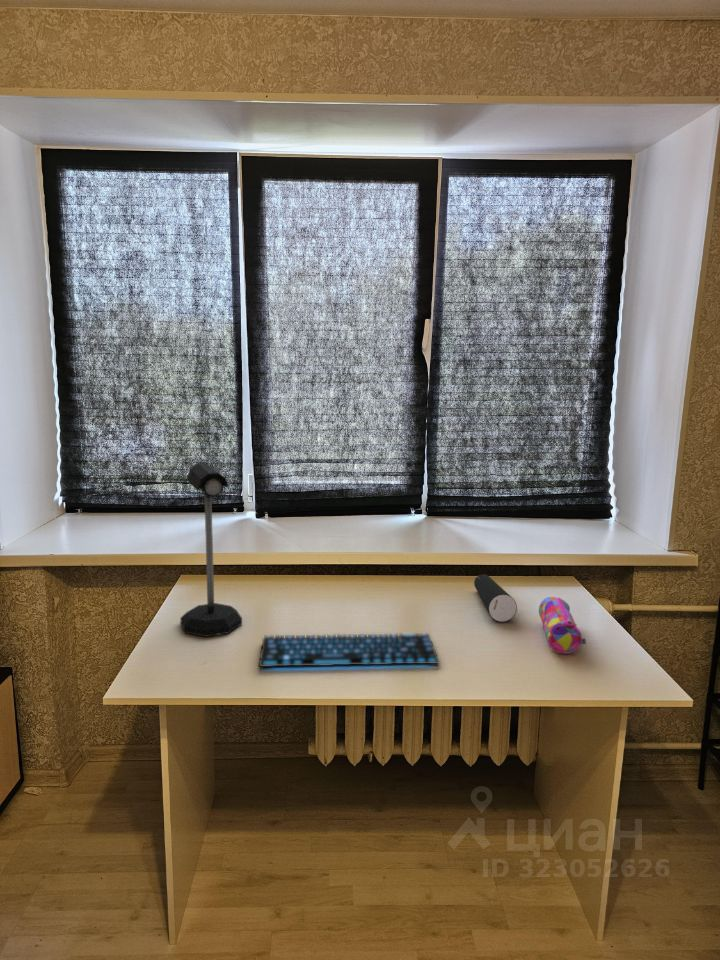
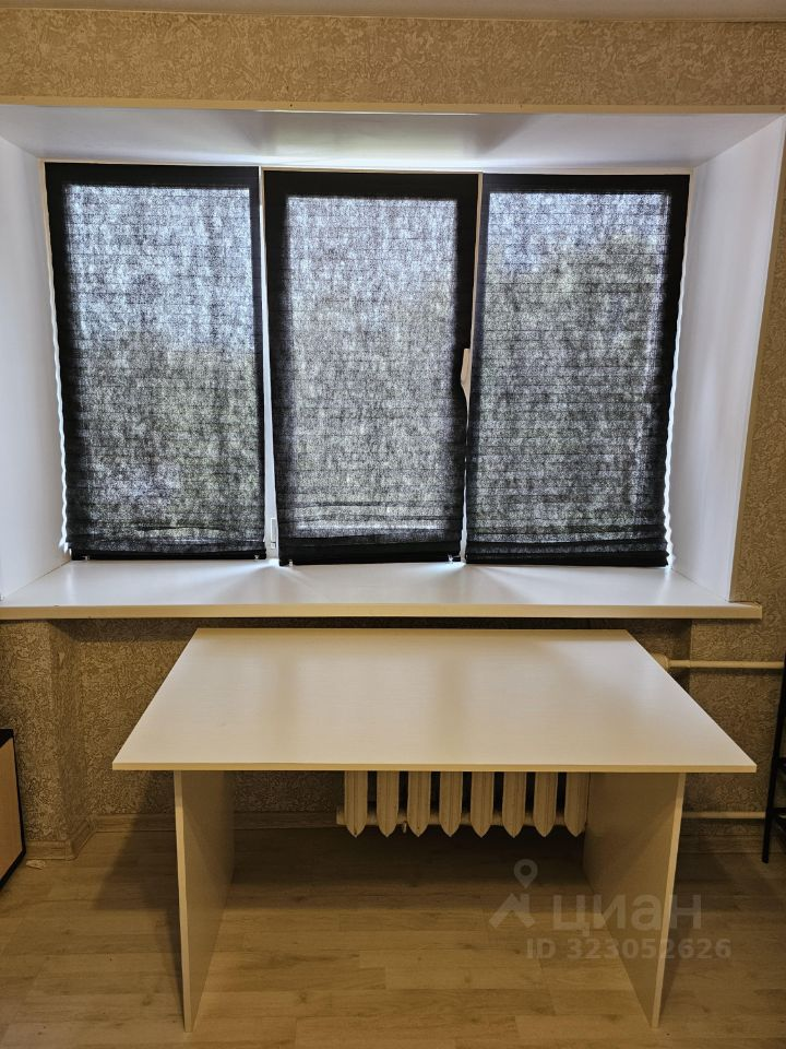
- speaker [473,573,518,623]
- keyboard [258,632,441,668]
- pencil case [538,596,587,655]
- mailbox [179,462,243,638]
